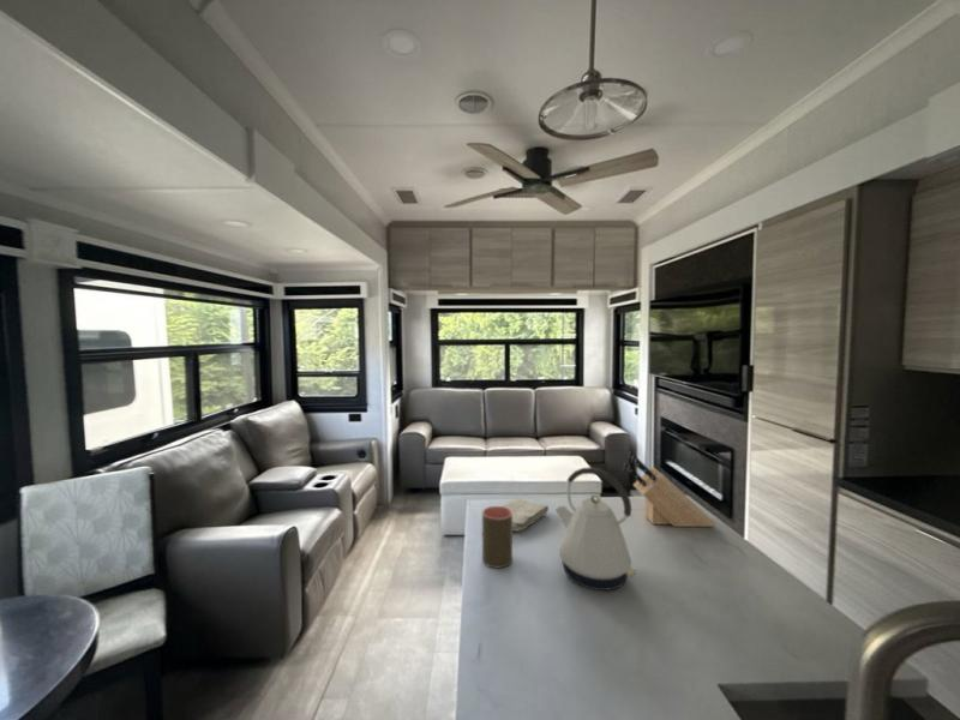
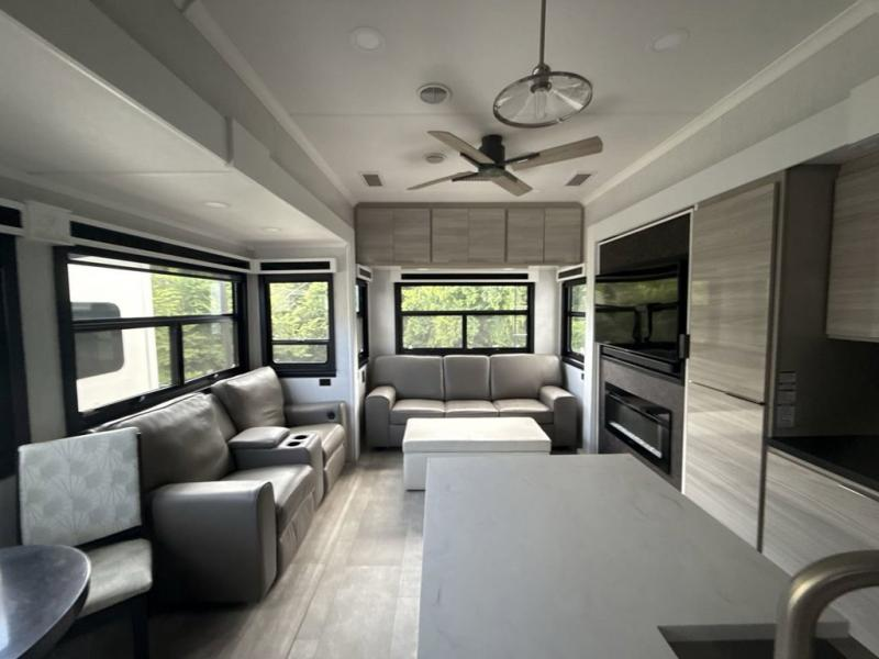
- kettle [554,466,637,592]
- knife block [623,450,718,528]
- washcloth [500,497,550,533]
- cup [481,505,514,569]
